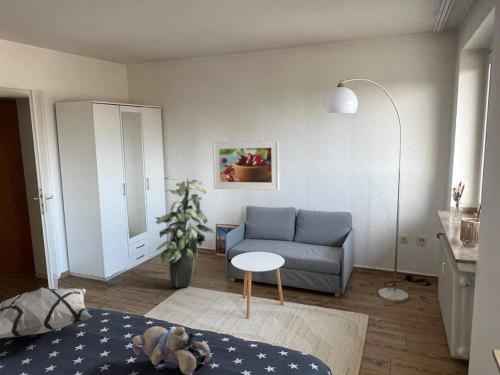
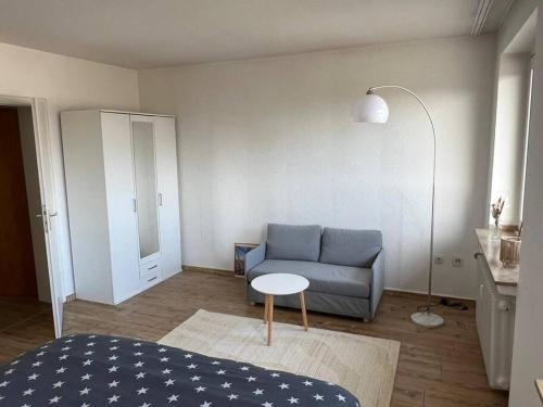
- indoor plant [154,175,215,289]
- decorative pillow [0,286,93,339]
- teddy bear [131,325,211,375]
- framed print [212,139,280,191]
